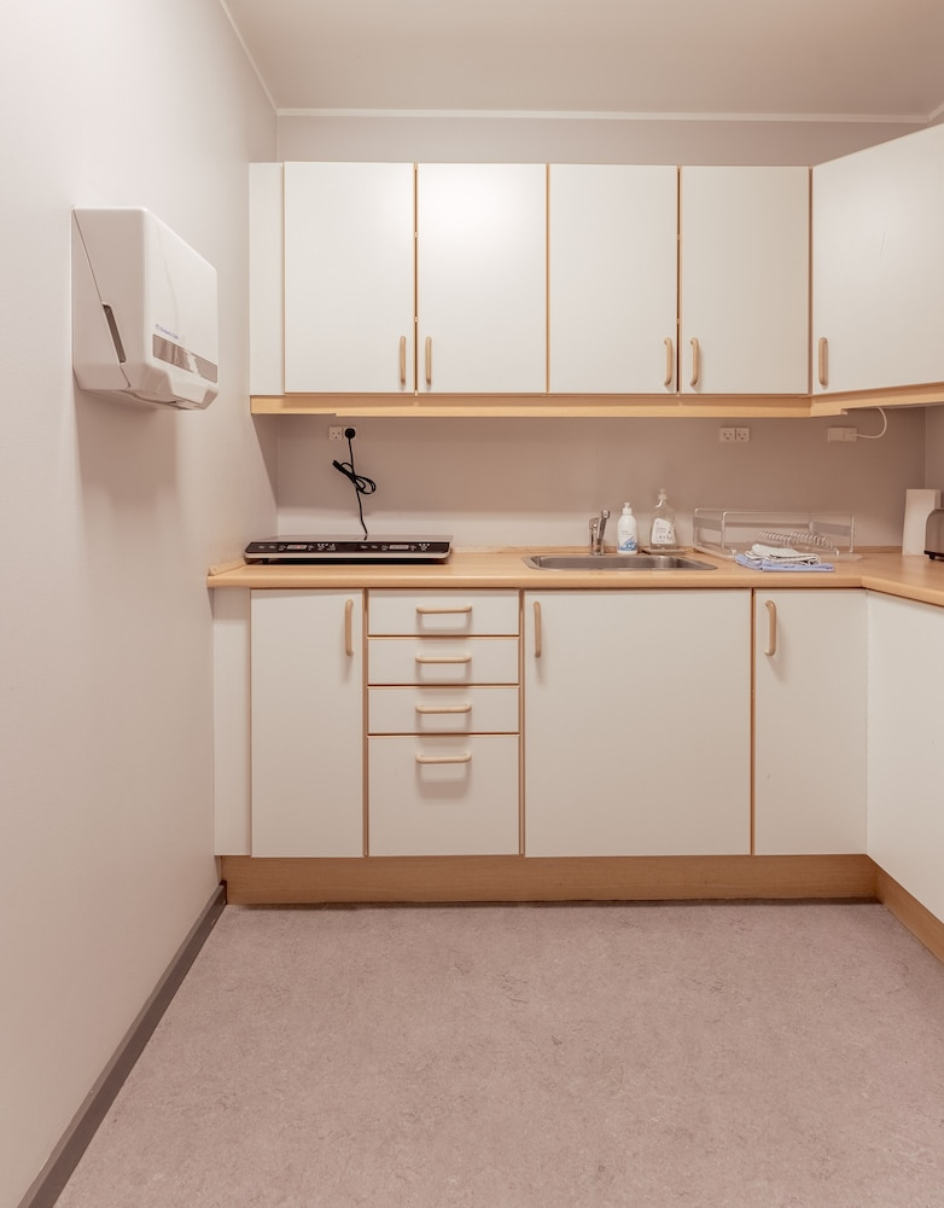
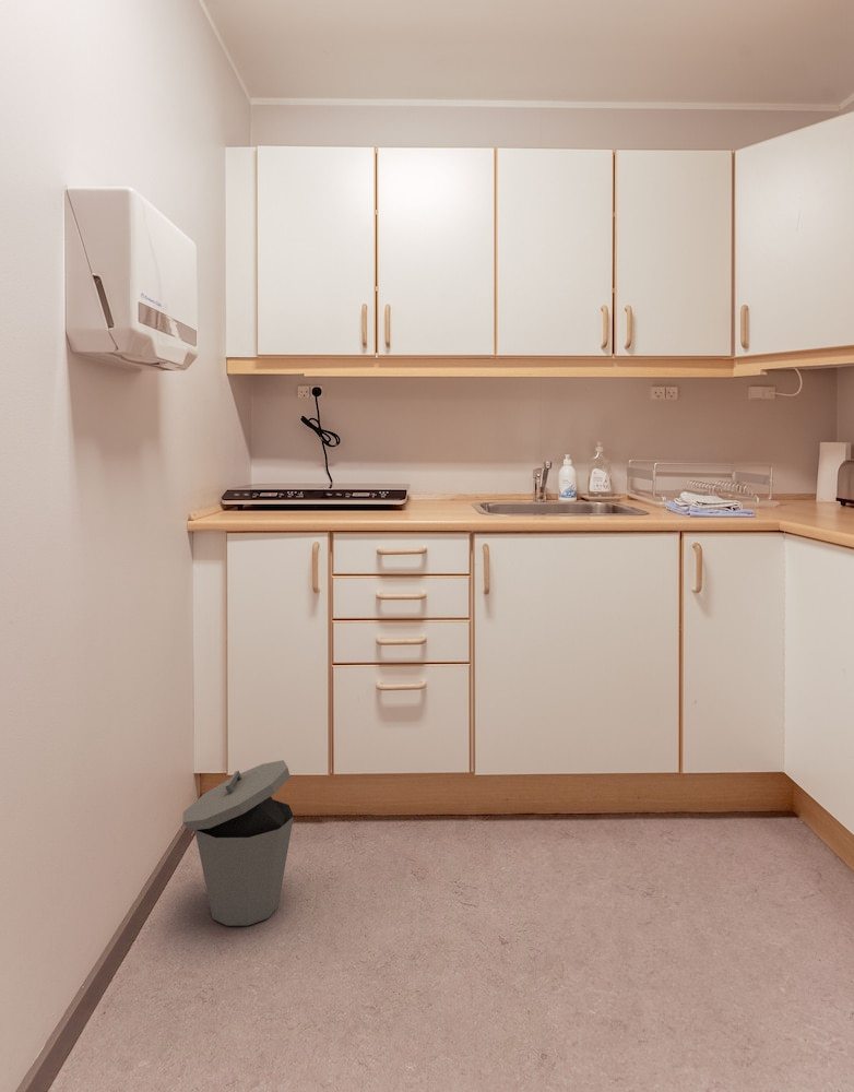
+ trash can [181,759,295,927]
